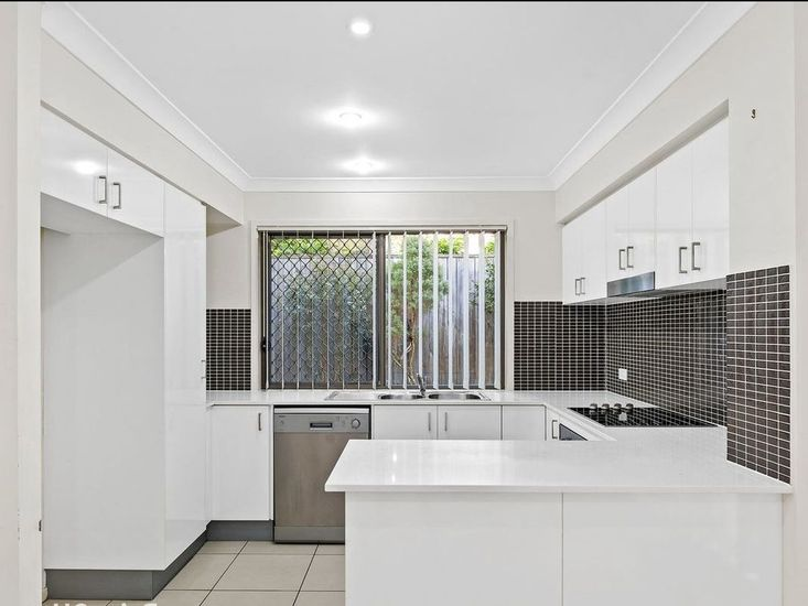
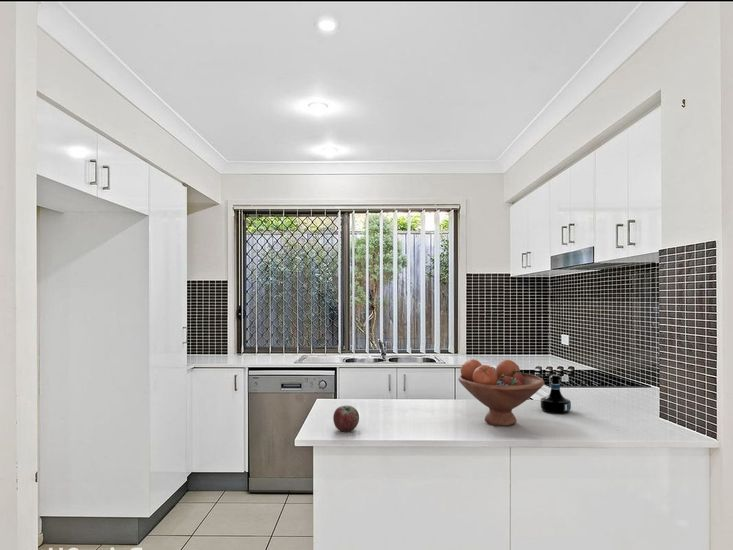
+ apple [332,404,360,432]
+ tequila bottle [540,374,572,415]
+ fruit bowl [457,358,545,427]
